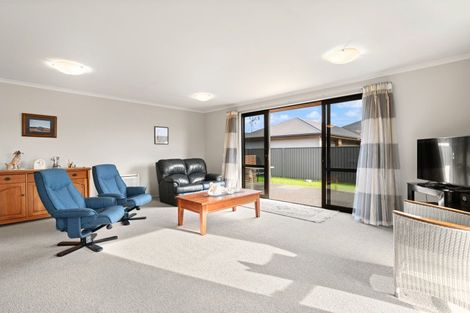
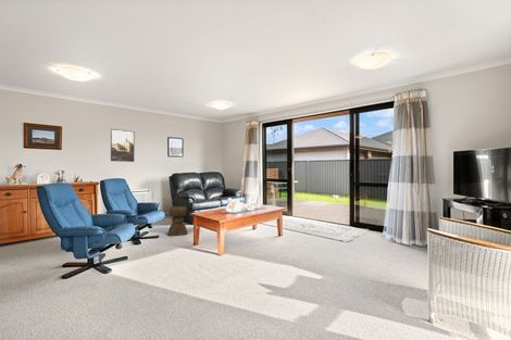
+ stool [166,205,188,237]
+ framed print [110,128,136,163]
